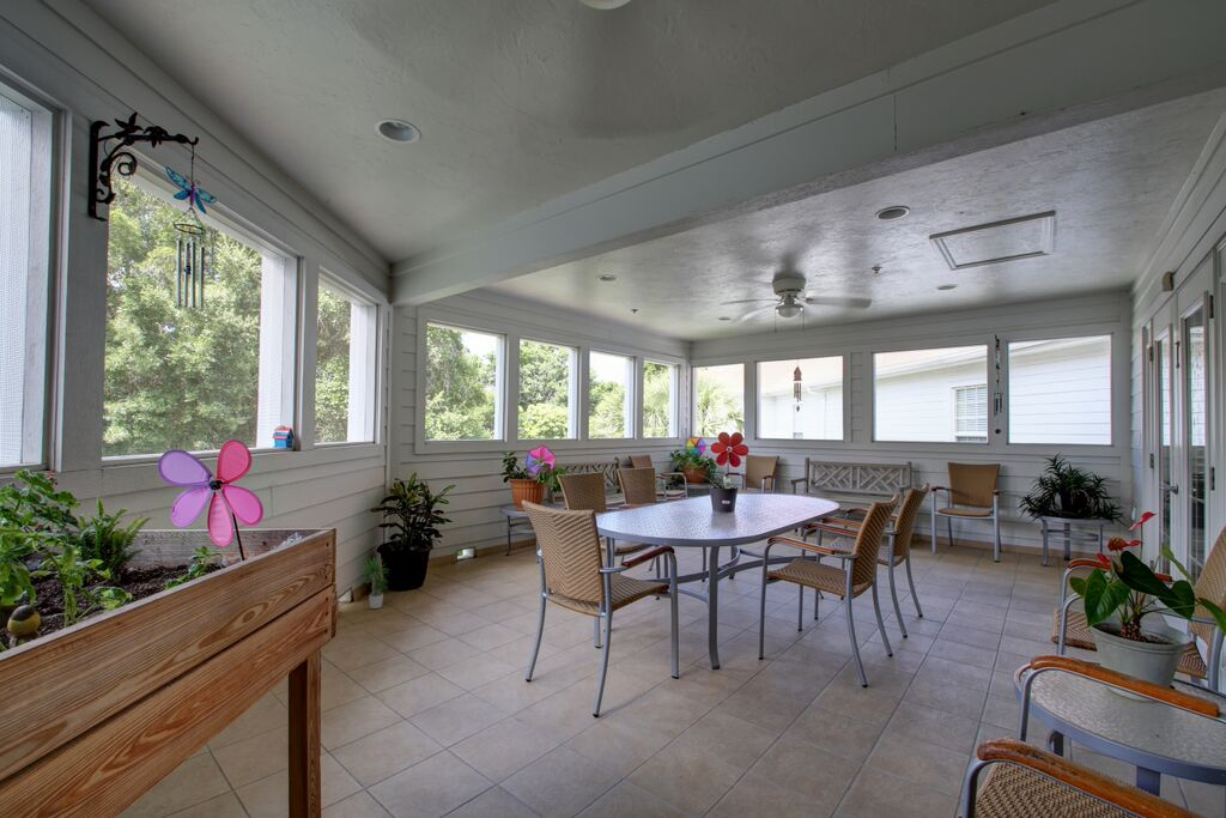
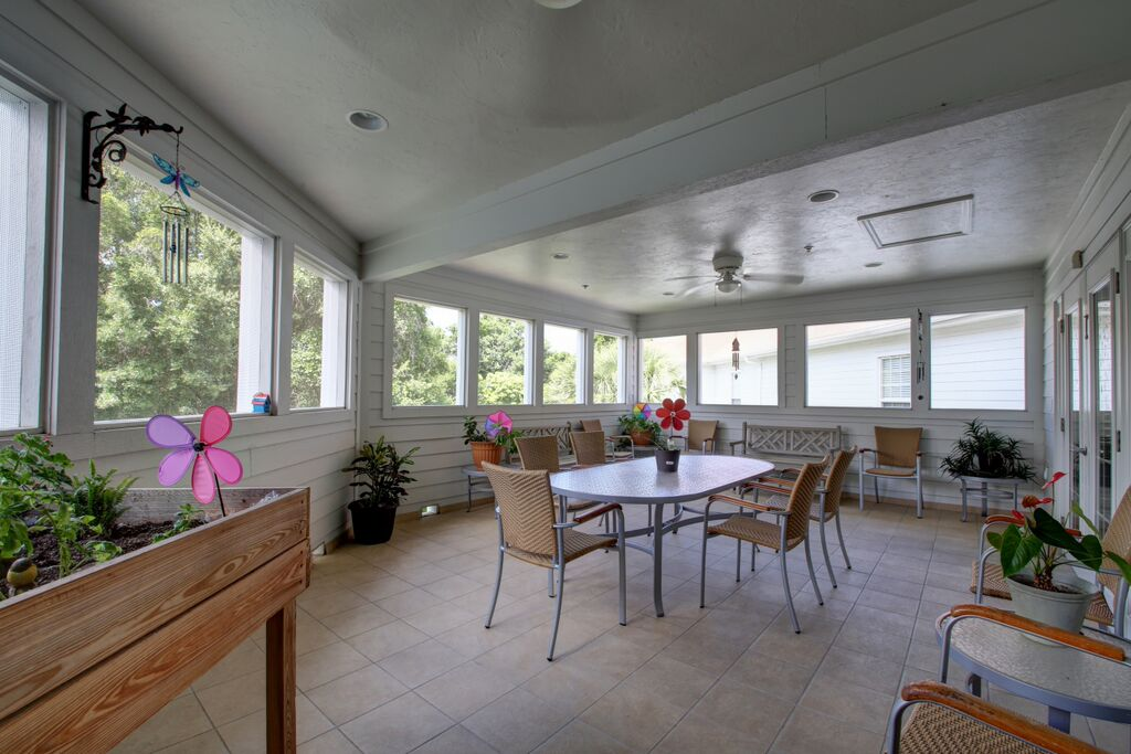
- potted plant [357,557,390,610]
